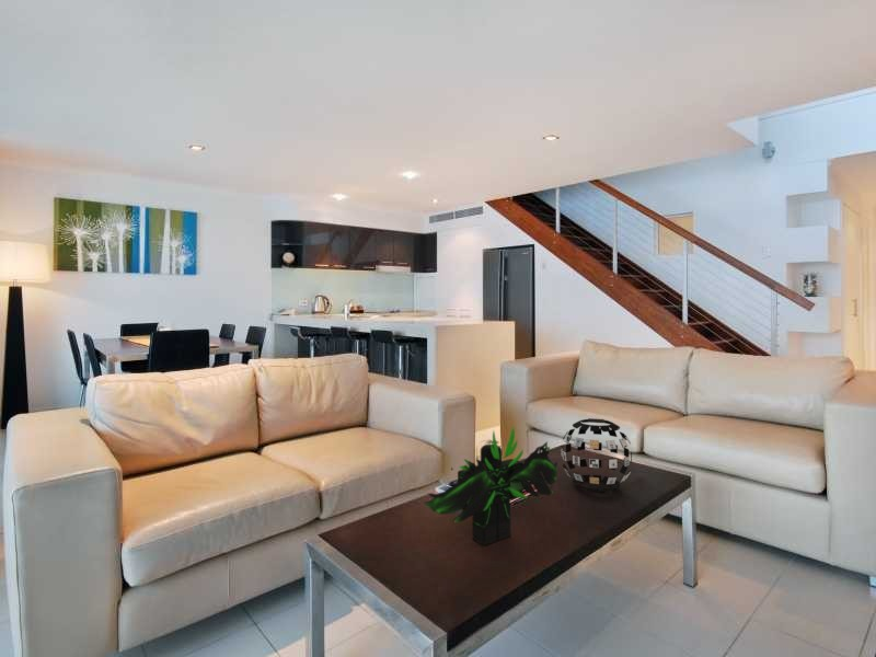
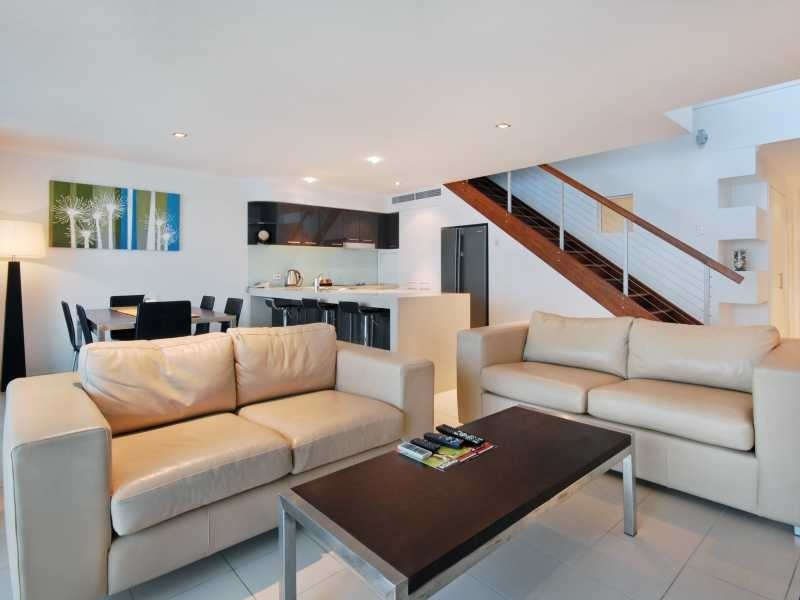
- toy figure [423,426,558,546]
- decorative ball [561,417,633,493]
